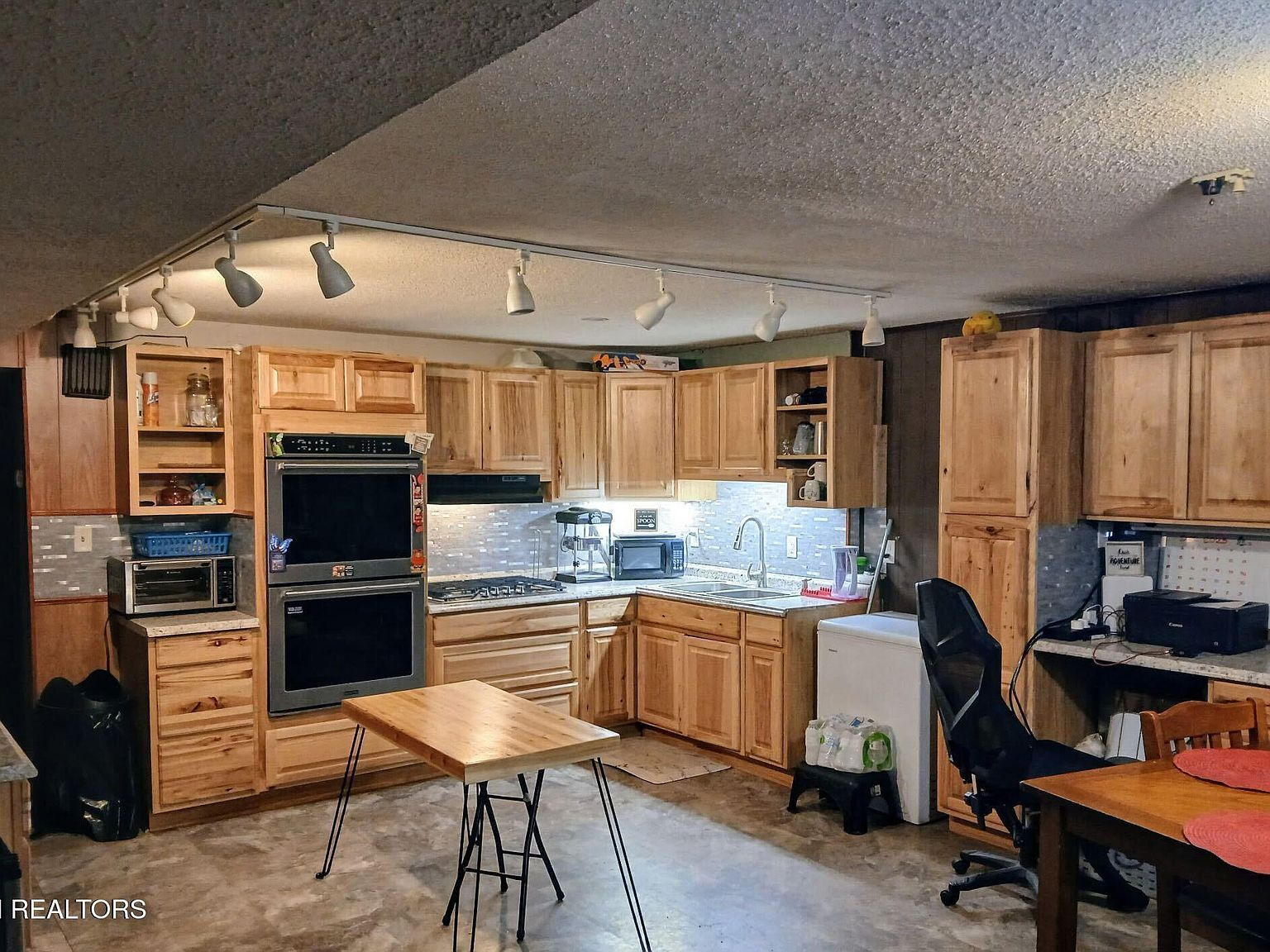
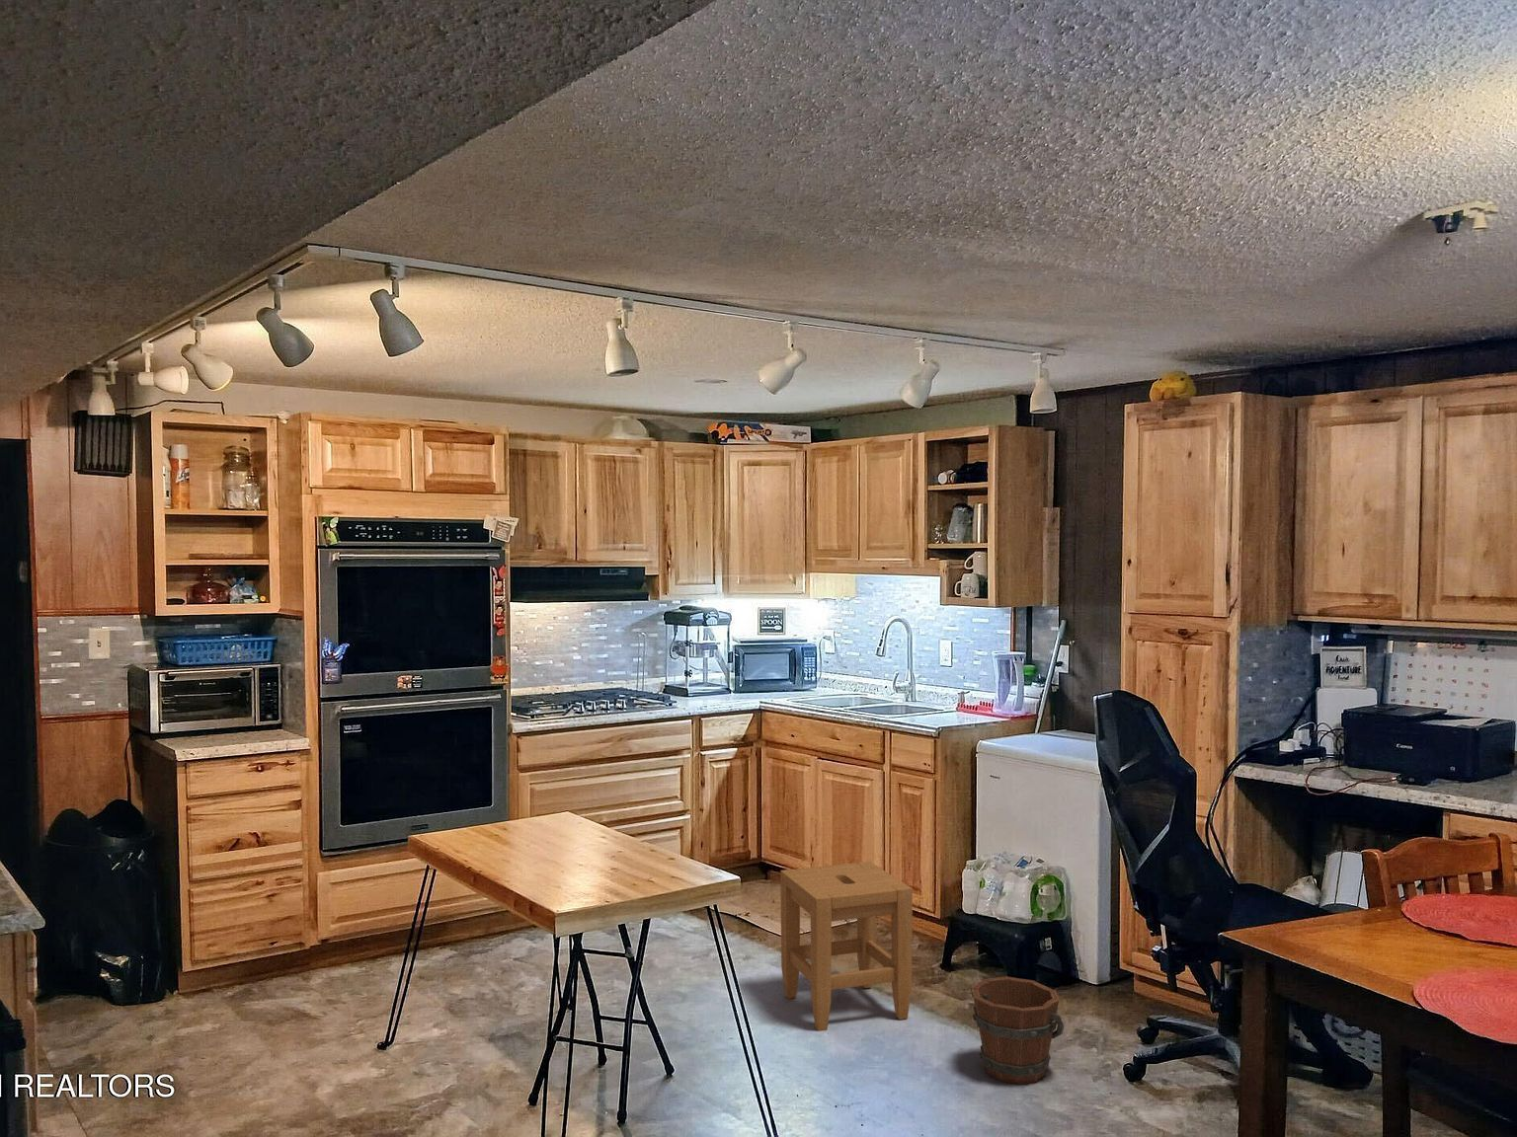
+ bucket [970,976,1064,1084]
+ stool [779,861,914,1032]
